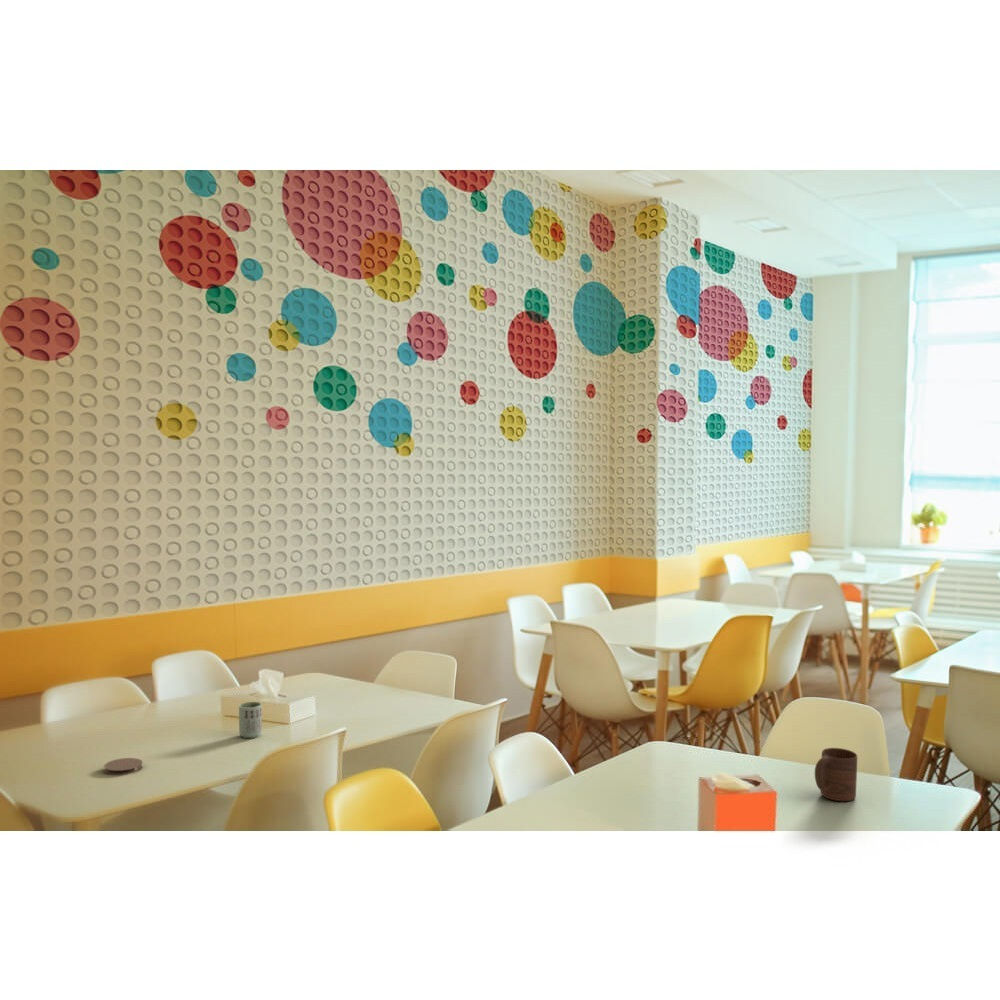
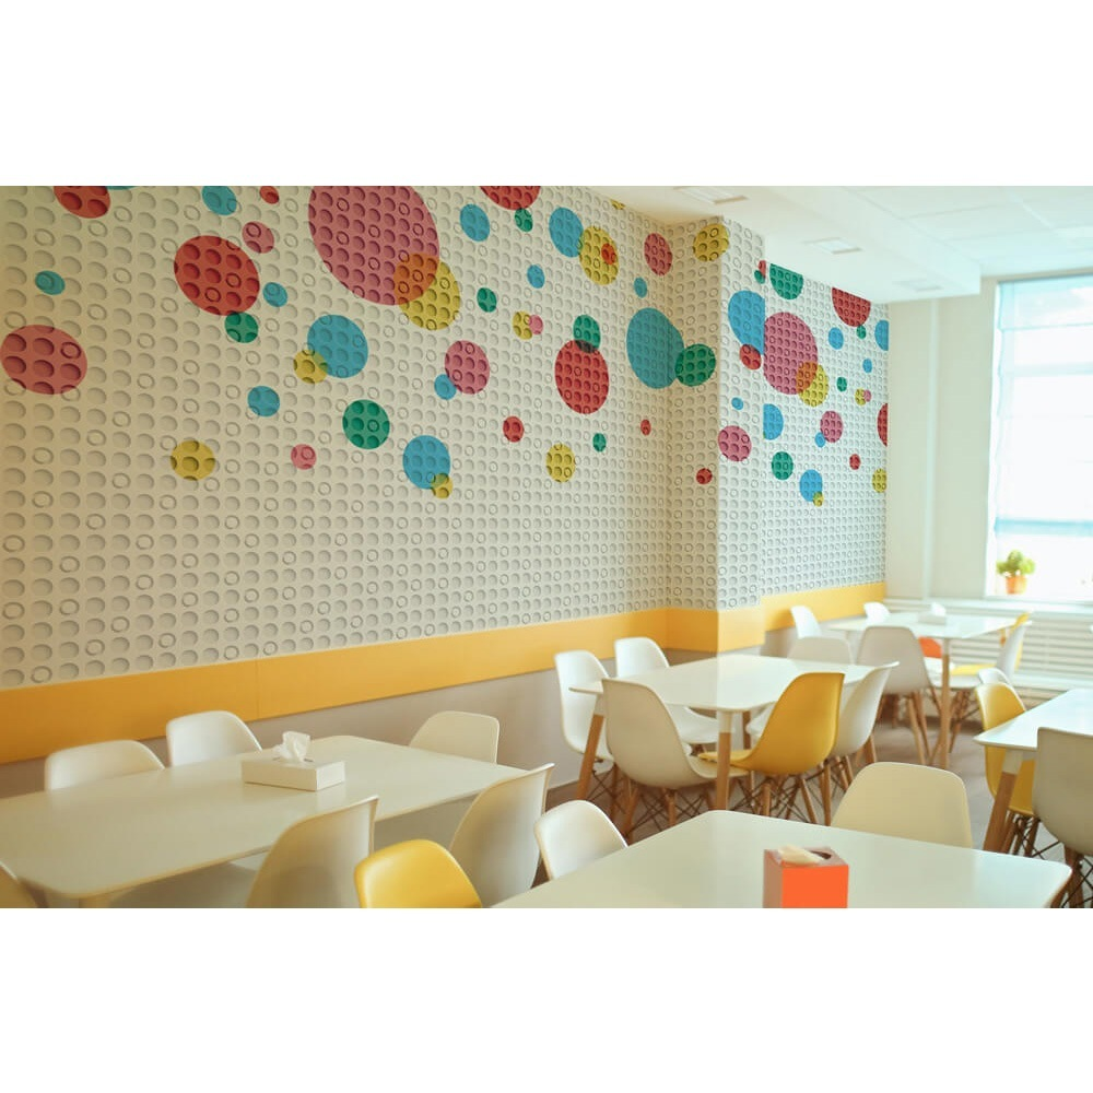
- coaster [103,757,144,776]
- cup [238,701,263,739]
- cup [814,747,858,802]
